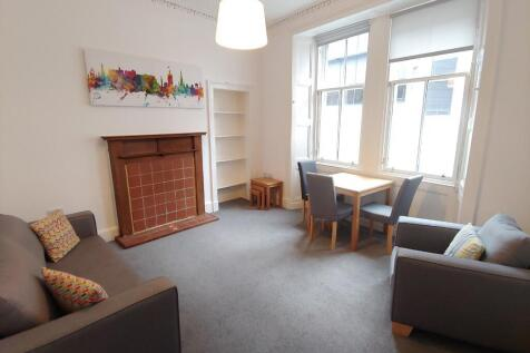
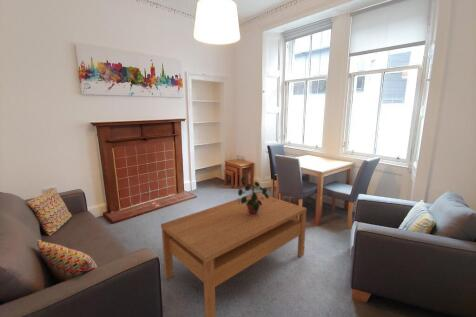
+ potted plant [237,175,269,216]
+ coffee table [160,192,308,317]
